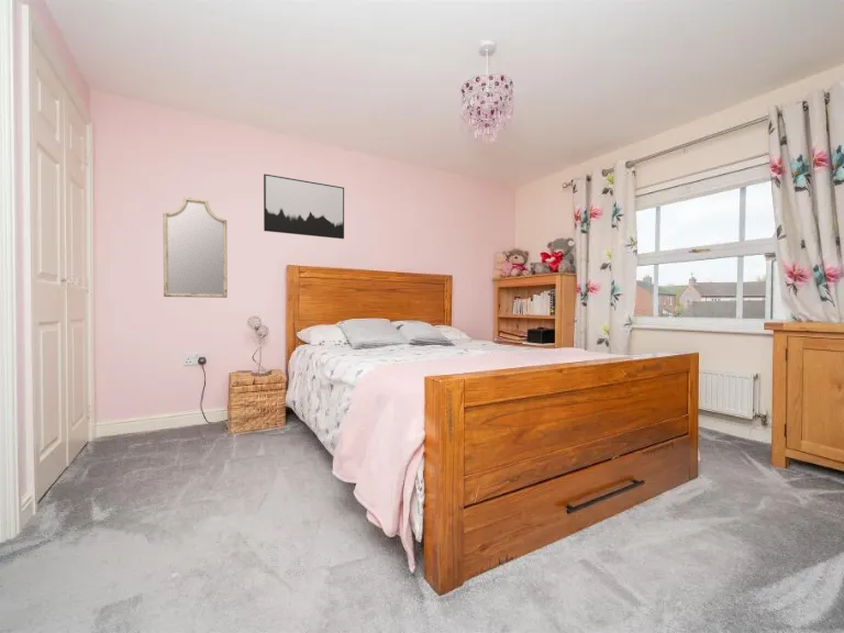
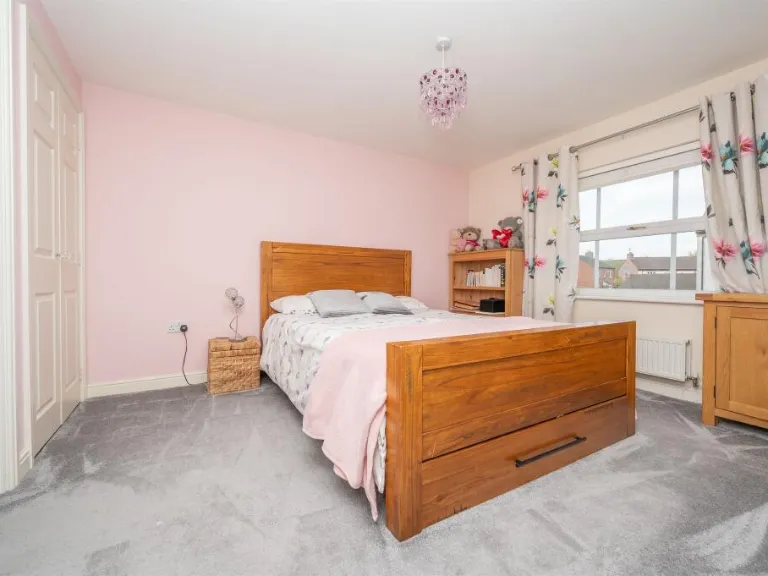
- wall art [263,173,345,240]
- home mirror [162,197,229,299]
